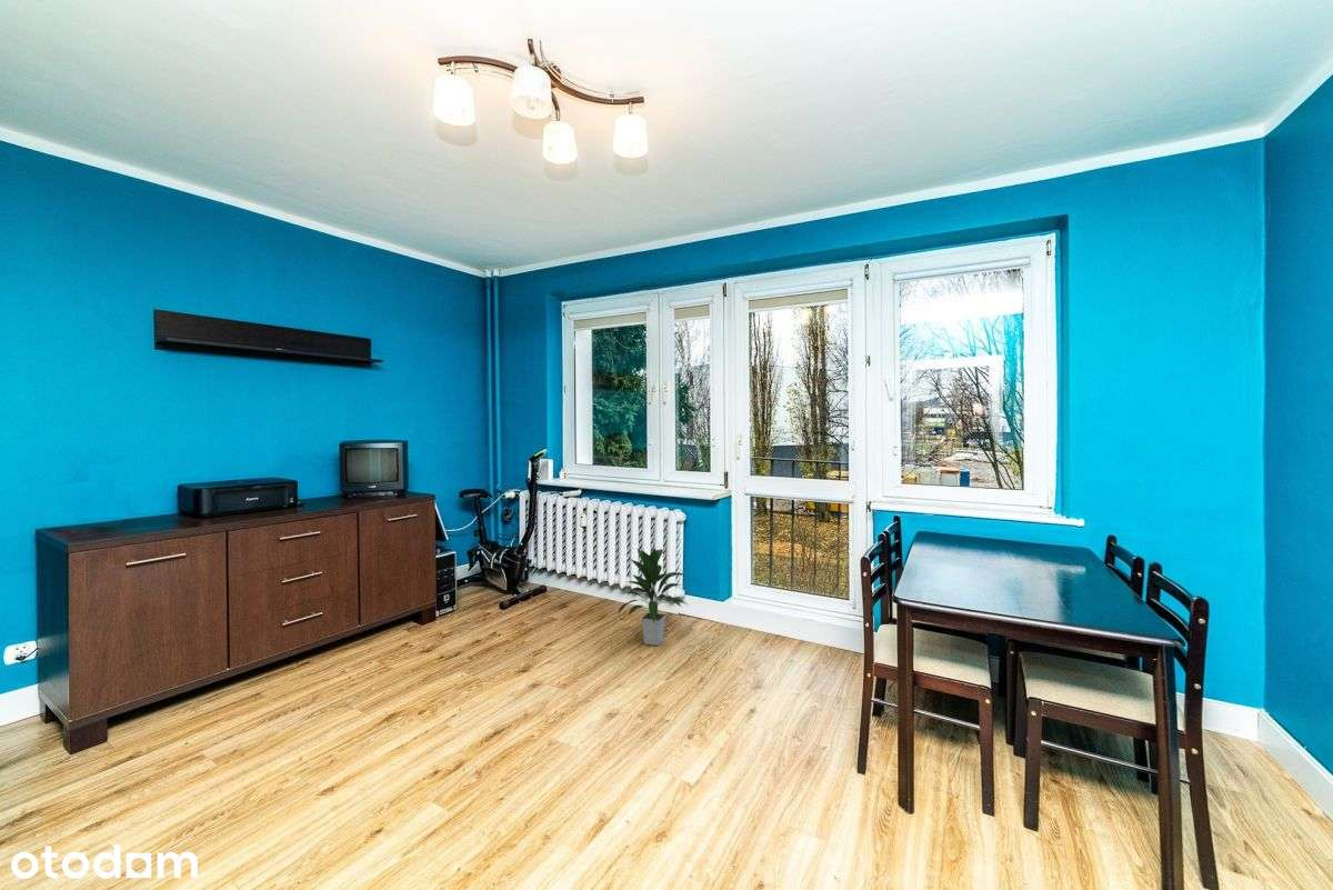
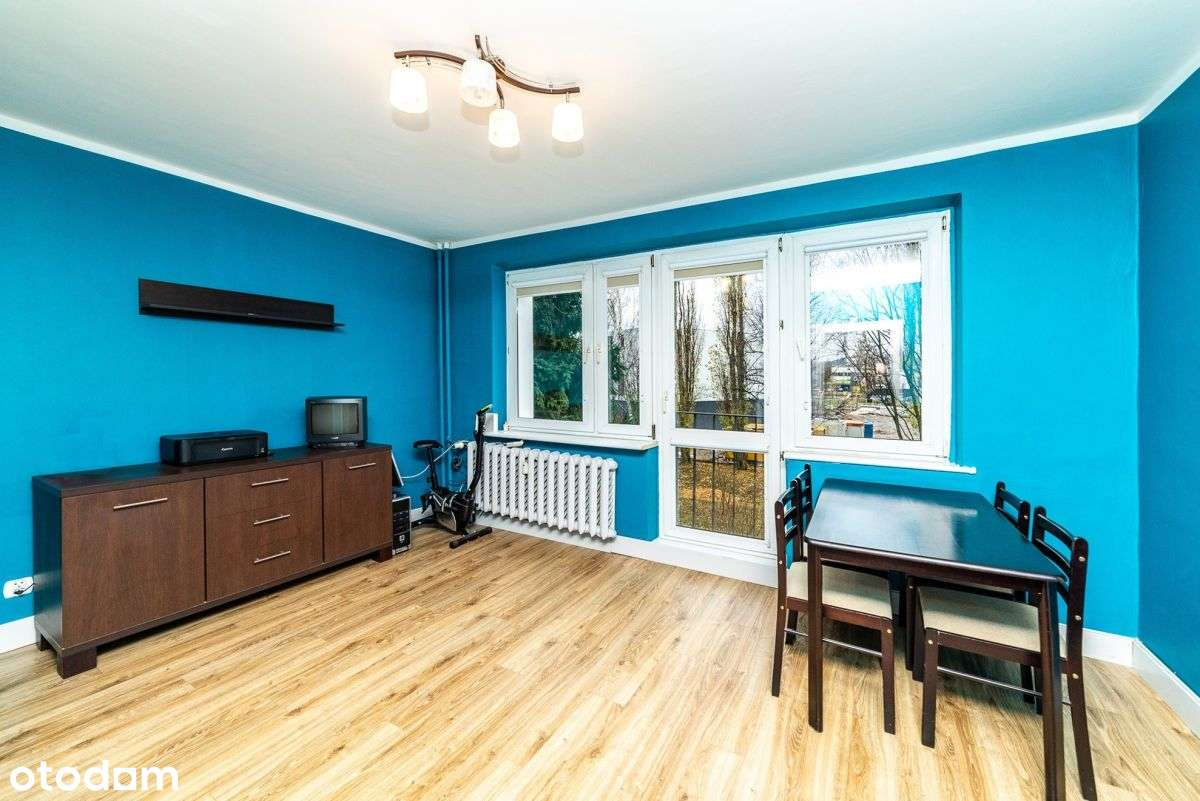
- indoor plant [617,547,689,647]
